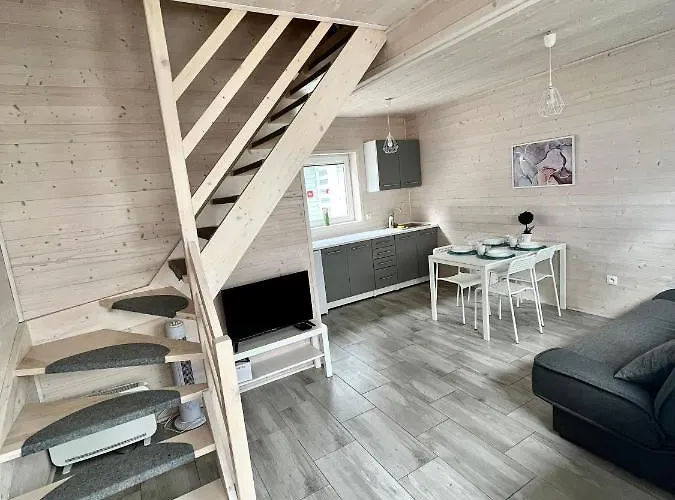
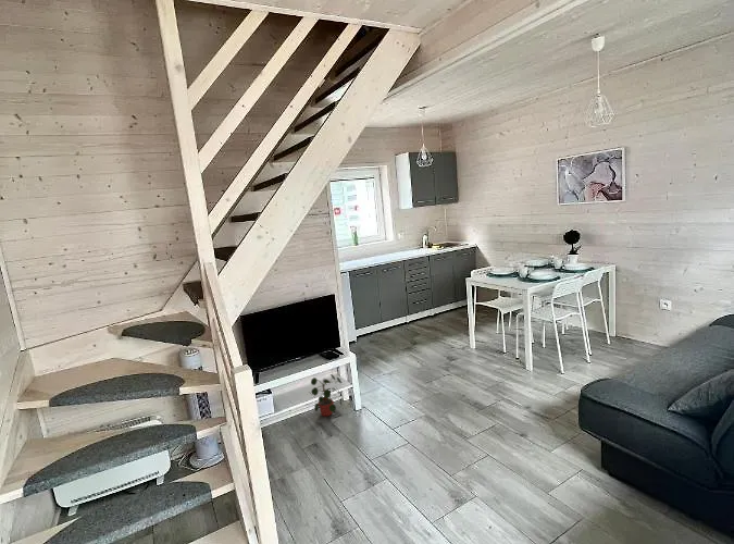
+ potted plant [308,373,343,418]
